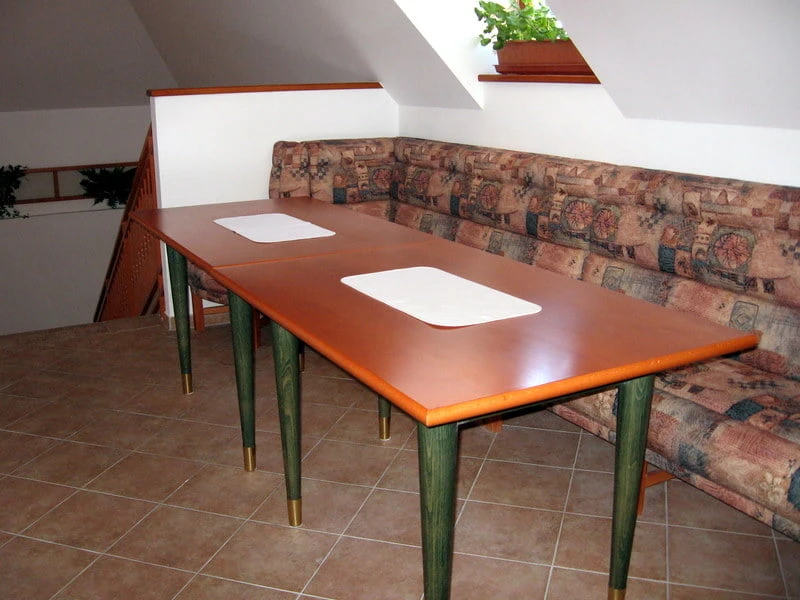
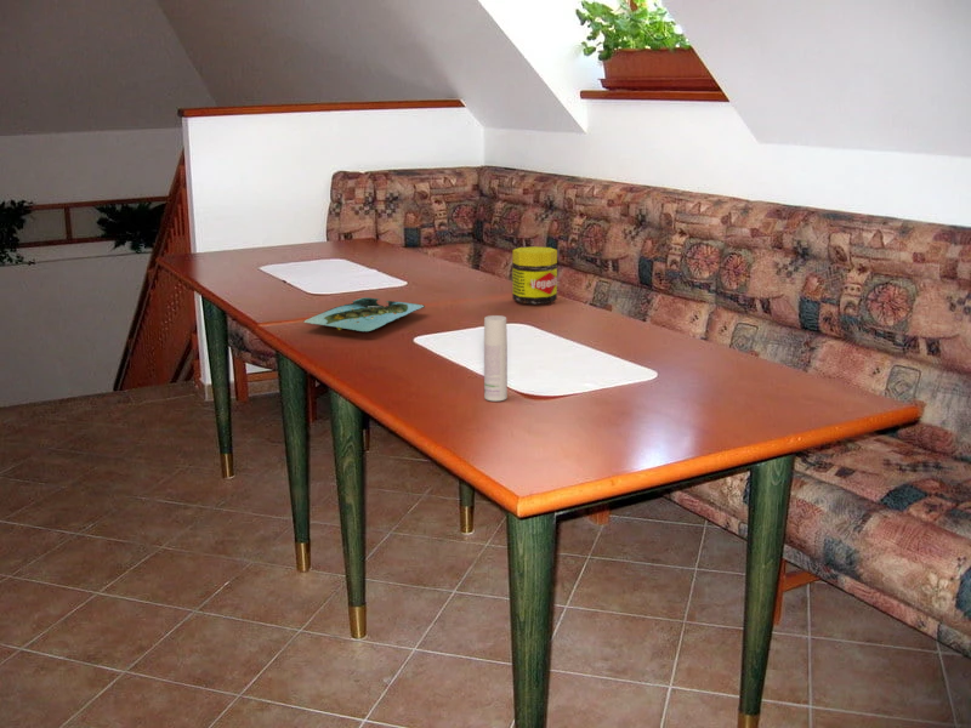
+ jar [511,245,558,306]
+ bottle [483,314,509,402]
+ platter [302,296,426,332]
